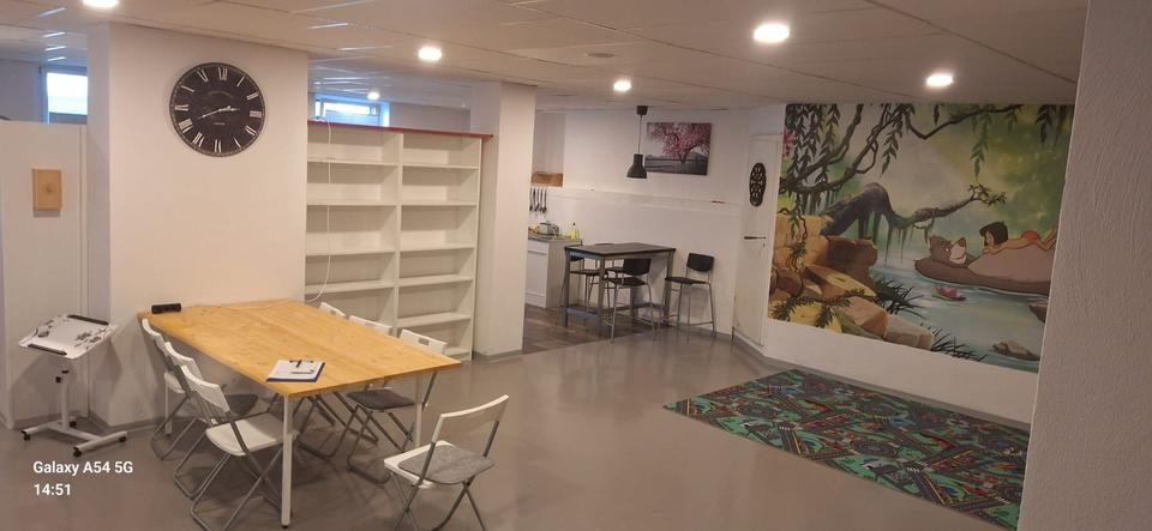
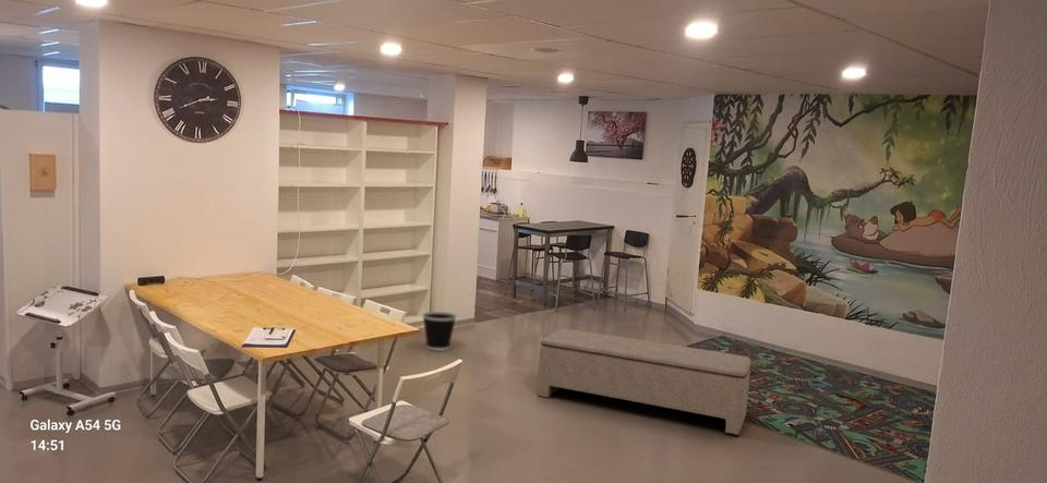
+ wastebasket [421,311,458,352]
+ bench [535,328,753,436]
